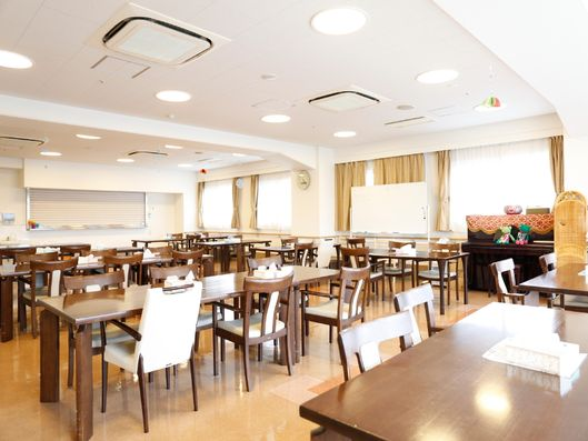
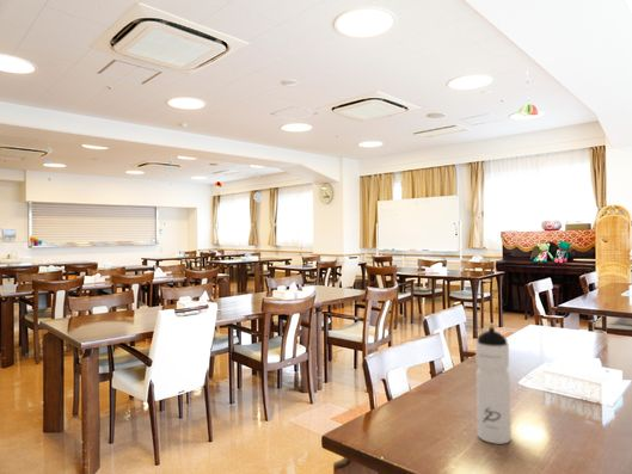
+ water bottle [474,326,511,445]
